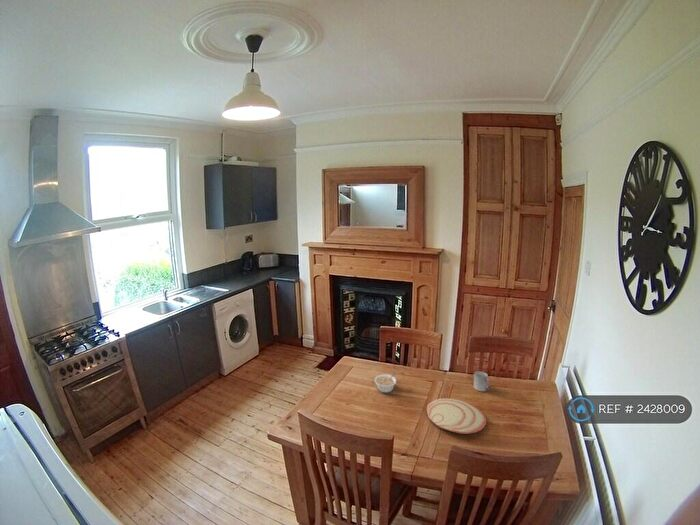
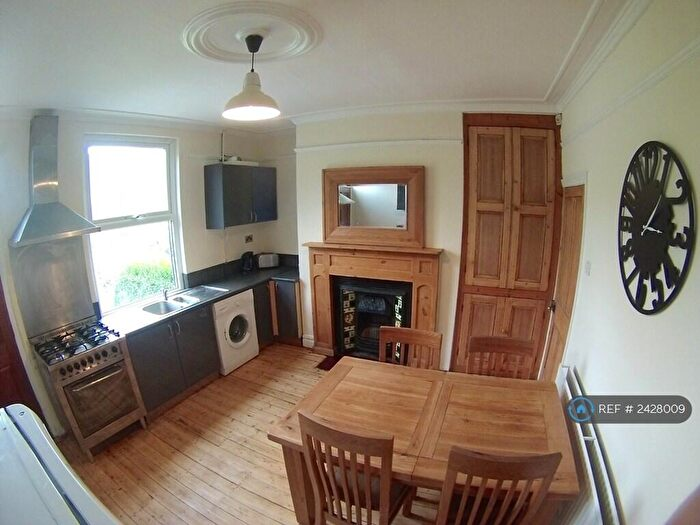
- legume [374,372,397,394]
- plate [426,397,487,435]
- cup [473,370,491,392]
